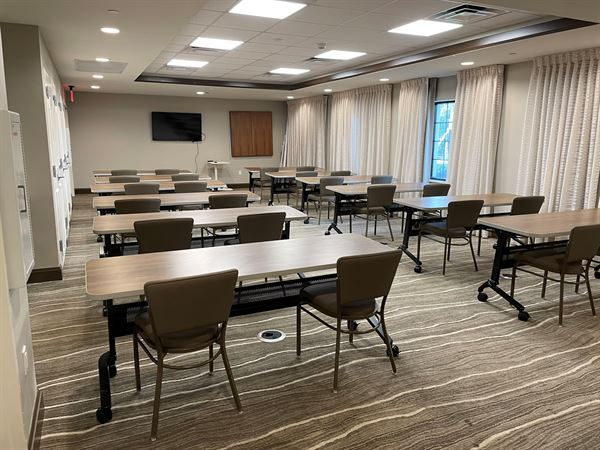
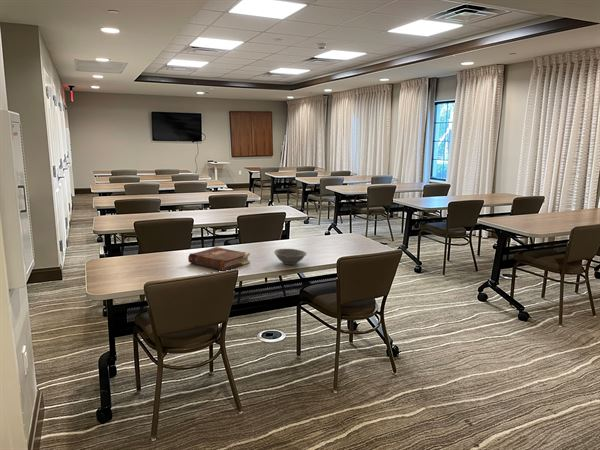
+ book [187,246,251,272]
+ bowl [273,248,308,266]
